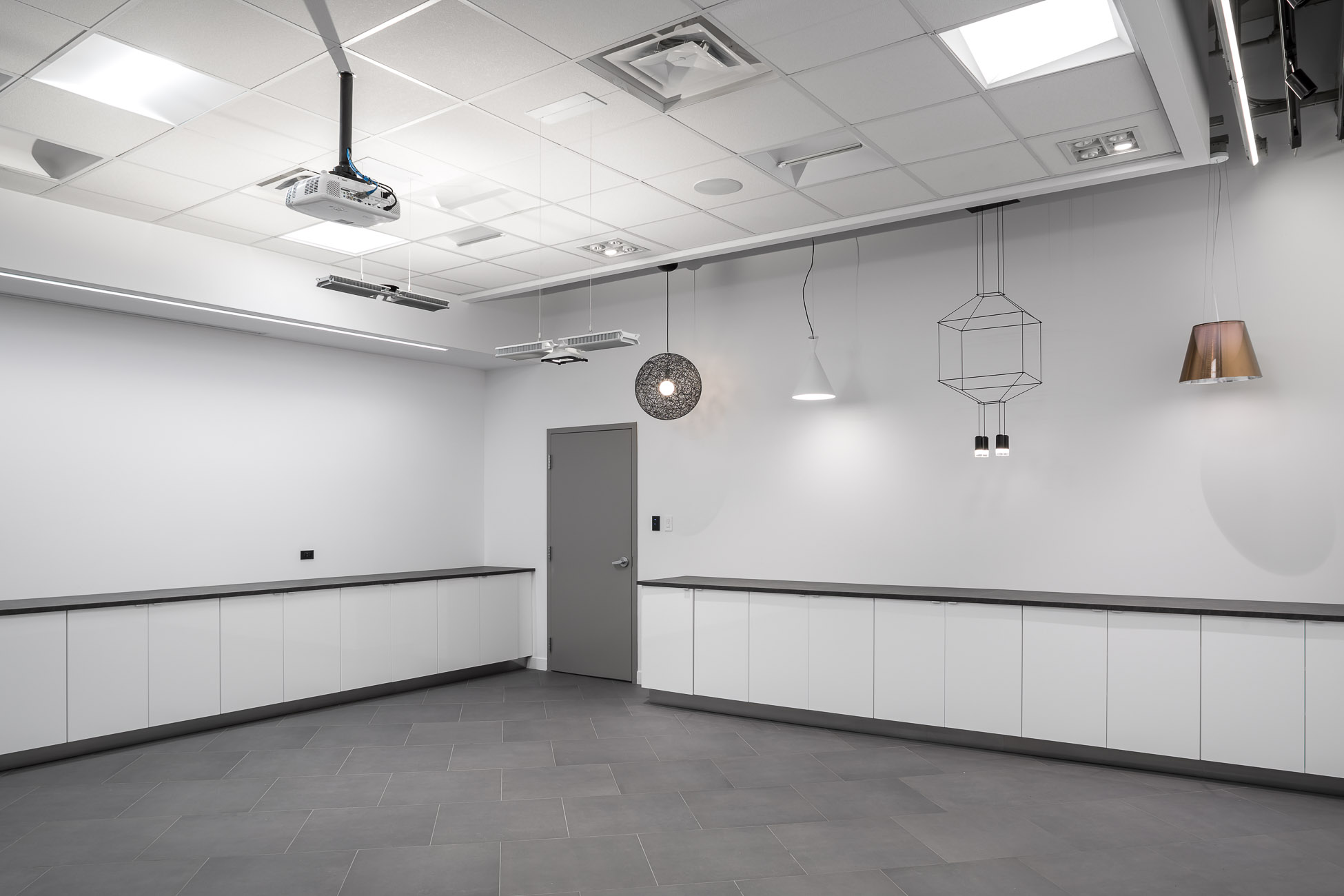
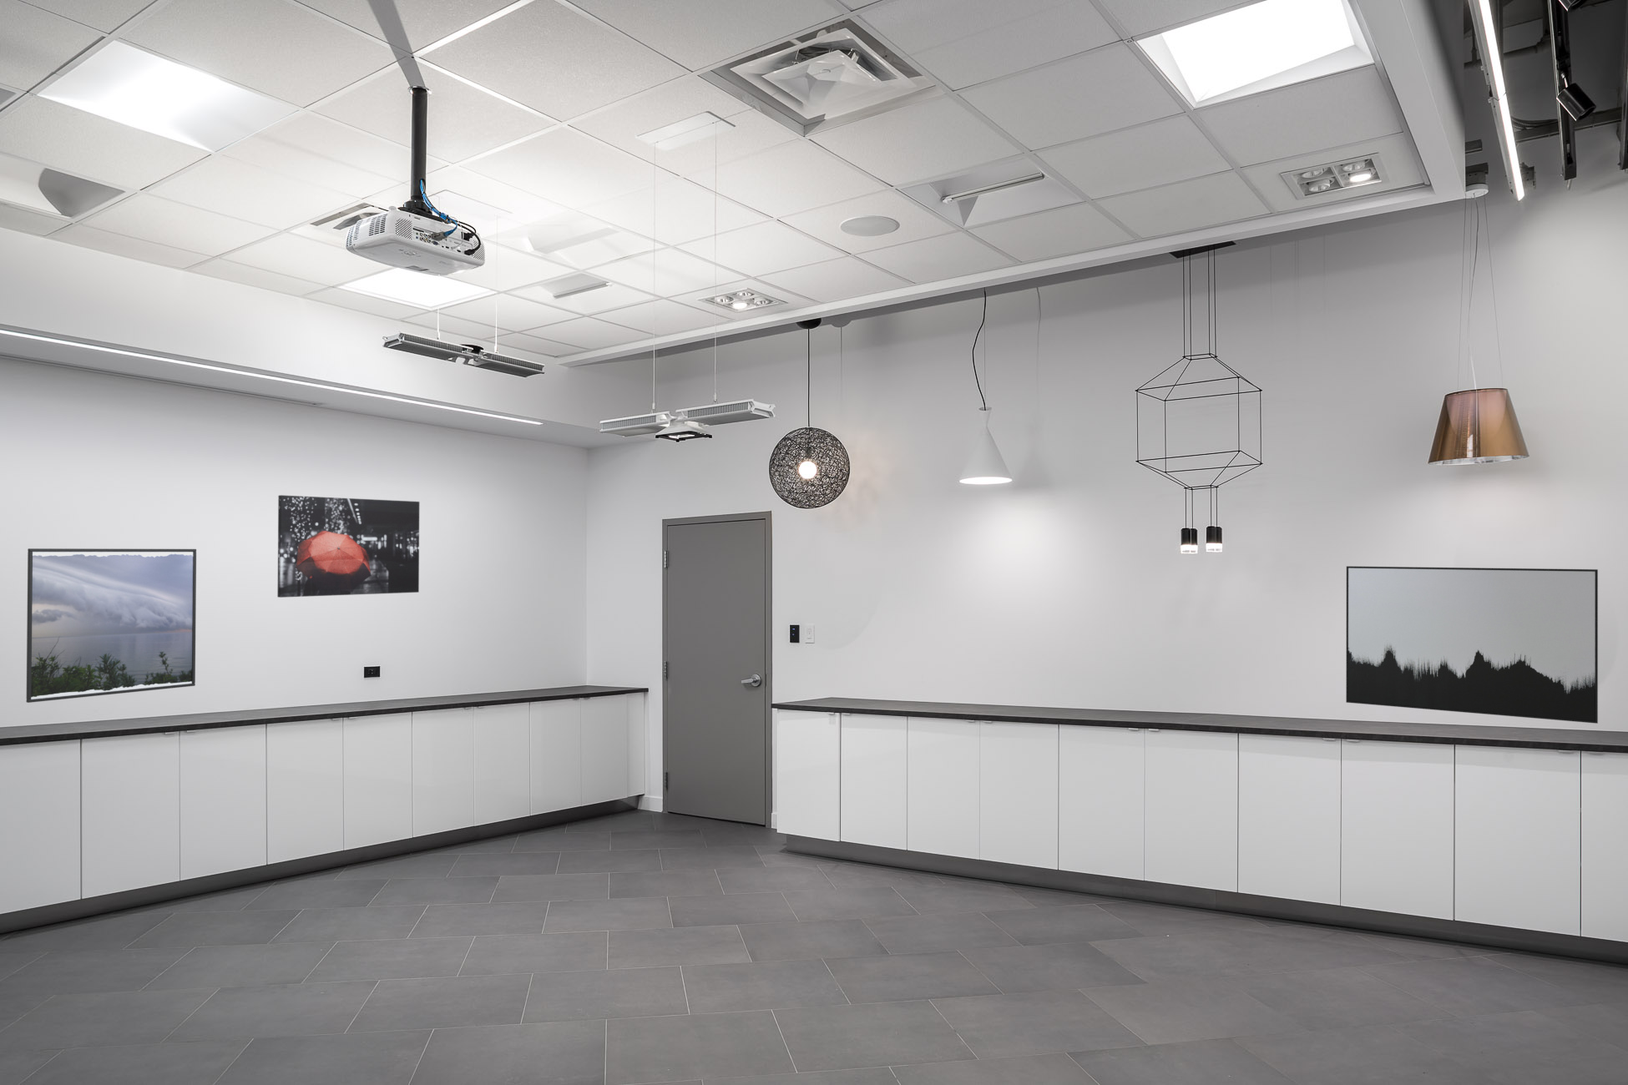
+ wall art [1345,566,1599,724]
+ wall art [276,494,420,598]
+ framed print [25,547,197,704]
